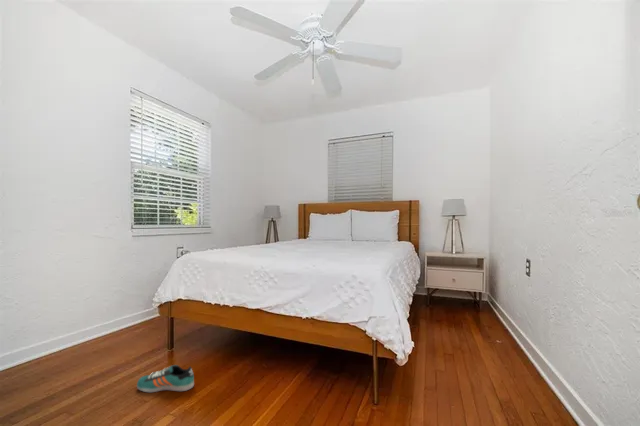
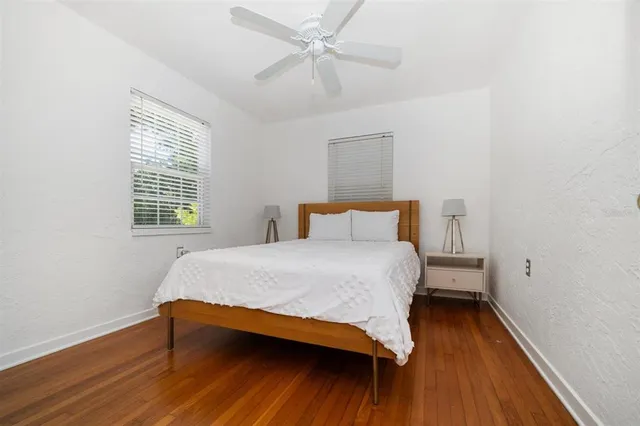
- sneaker [136,364,195,393]
